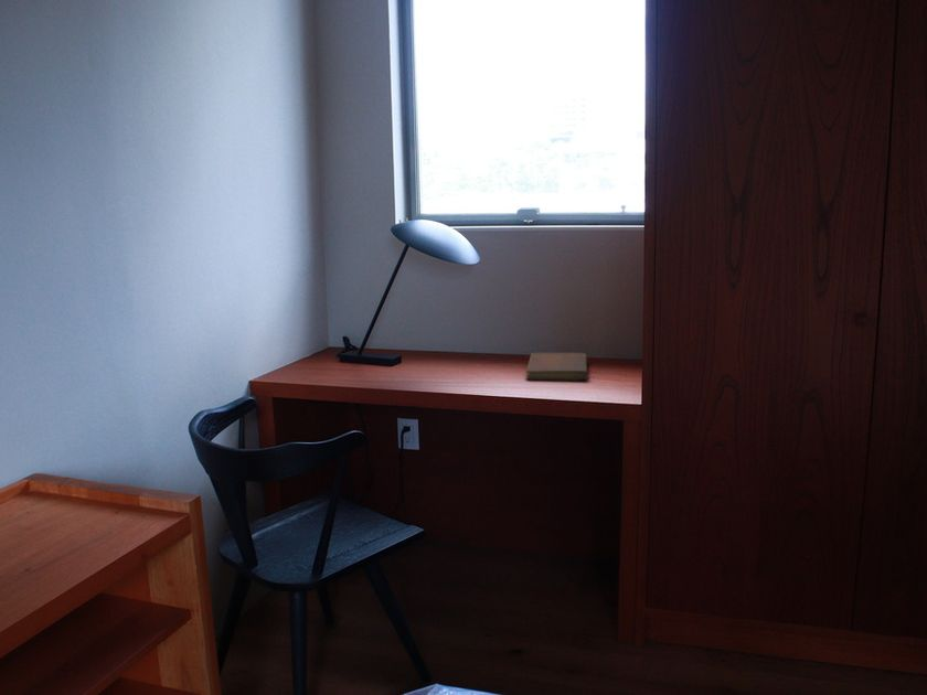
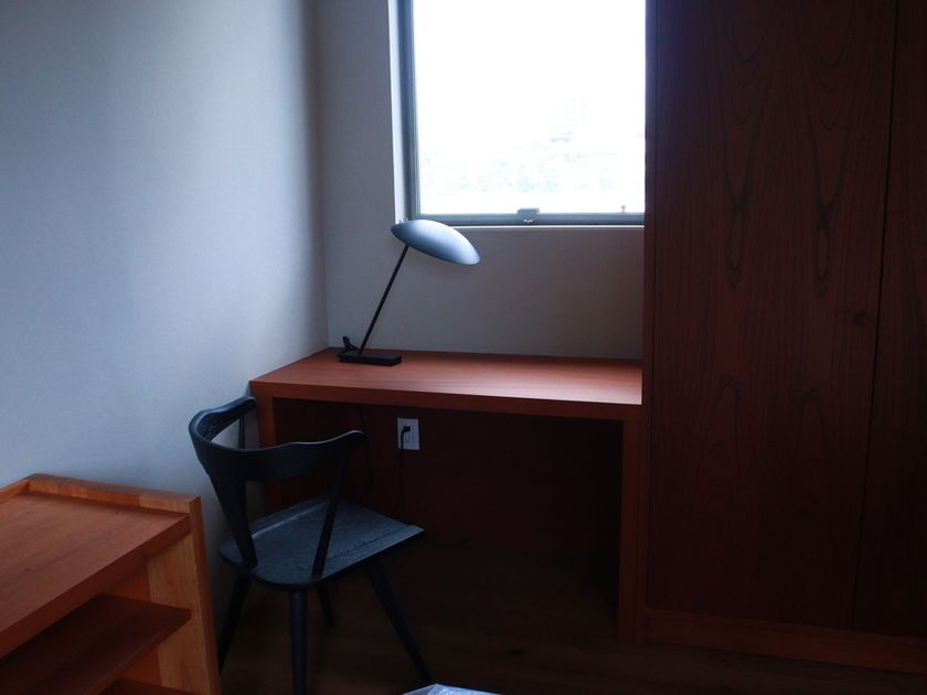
- notebook [525,352,588,382]
